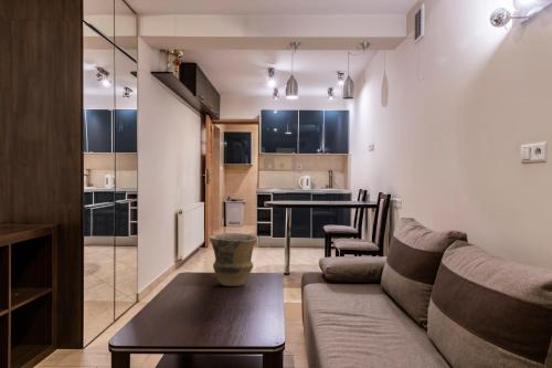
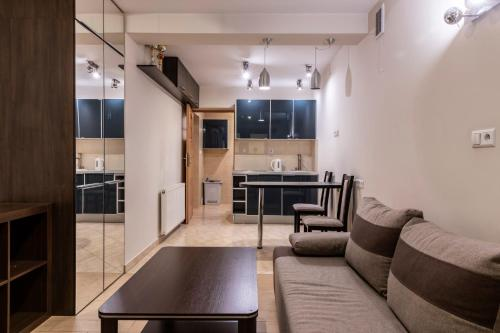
- vase [208,232,259,287]
